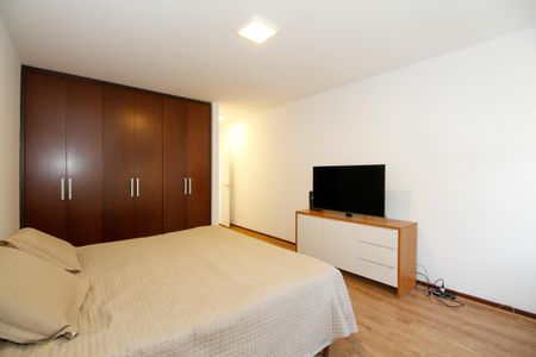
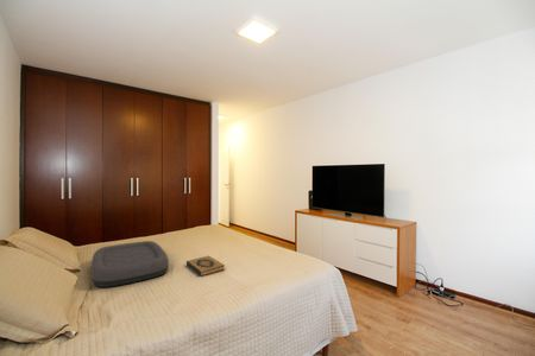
+ hardback book [185,255,226,278]
+ cushion [90,240,170,288]
